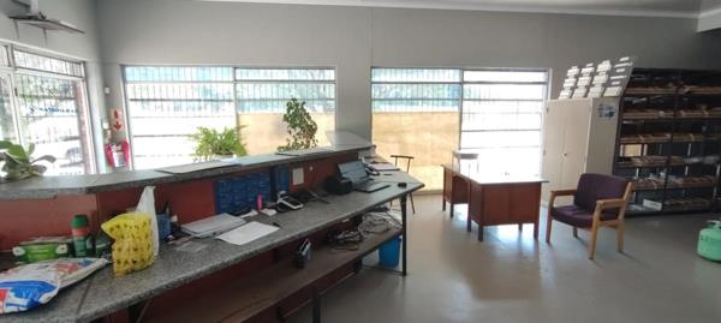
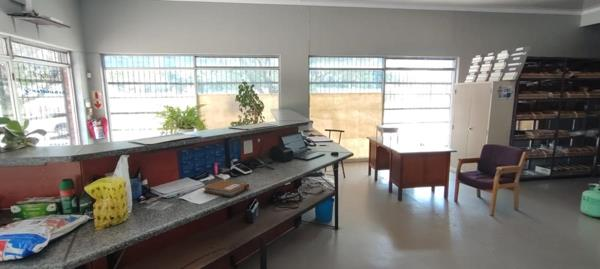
+ notebook [202,179,250,198]
